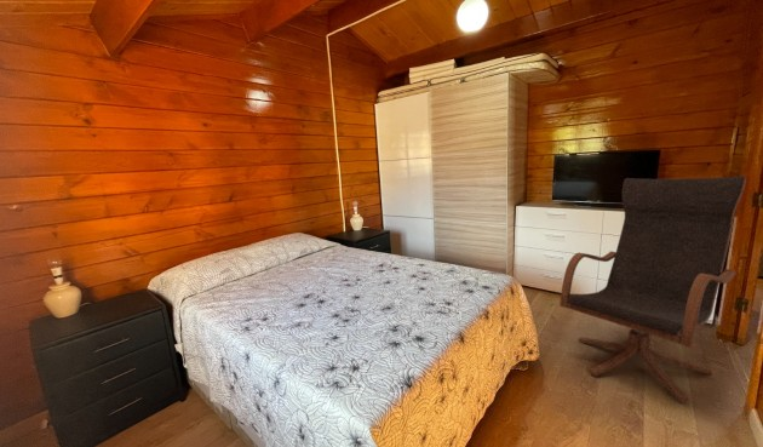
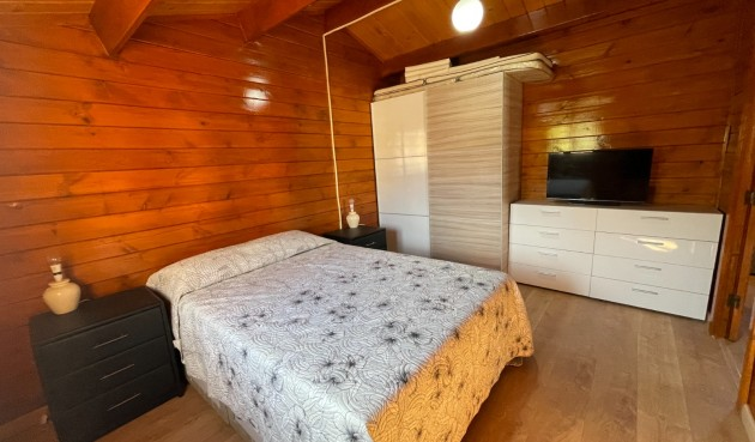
- lounge chair [558,176,747,403]
